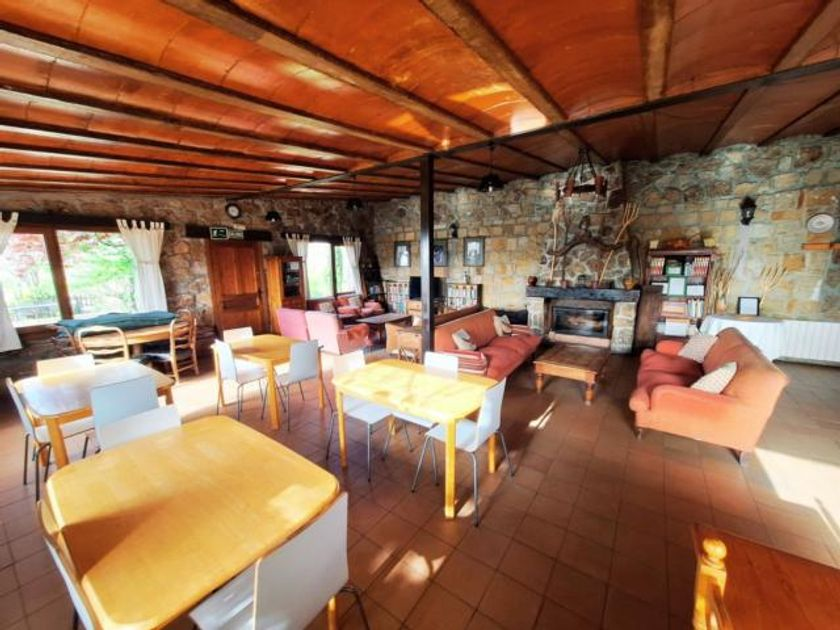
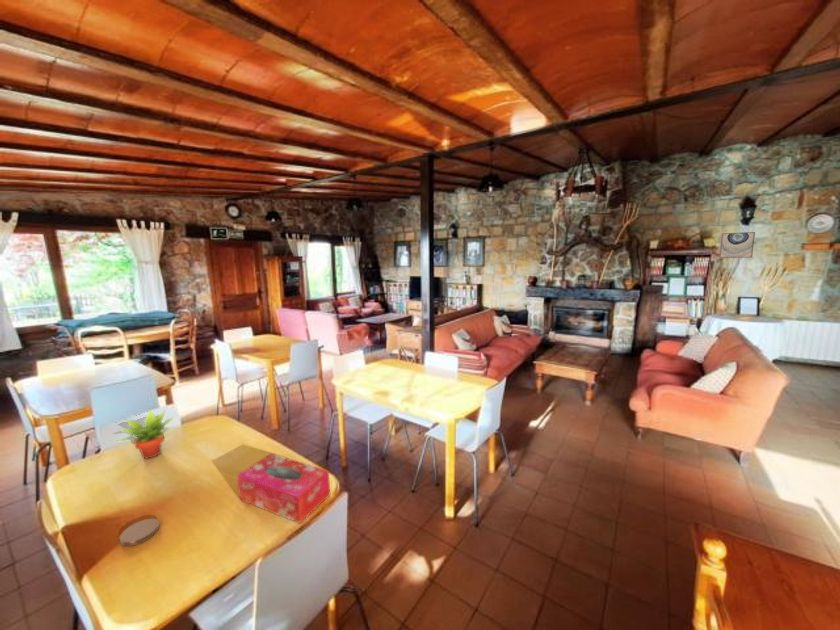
+ tissue box [236,453,331,524]
+ wall art [718,231,756,259]
+ coaster [119,518,160,547]
+ succulent plant [117,409,178,460]
